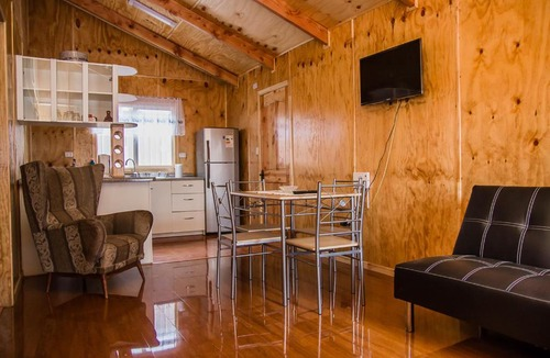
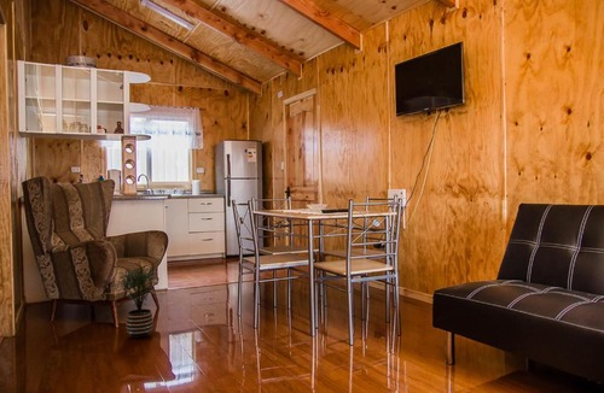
+ potted plant [109,265,158,340]
